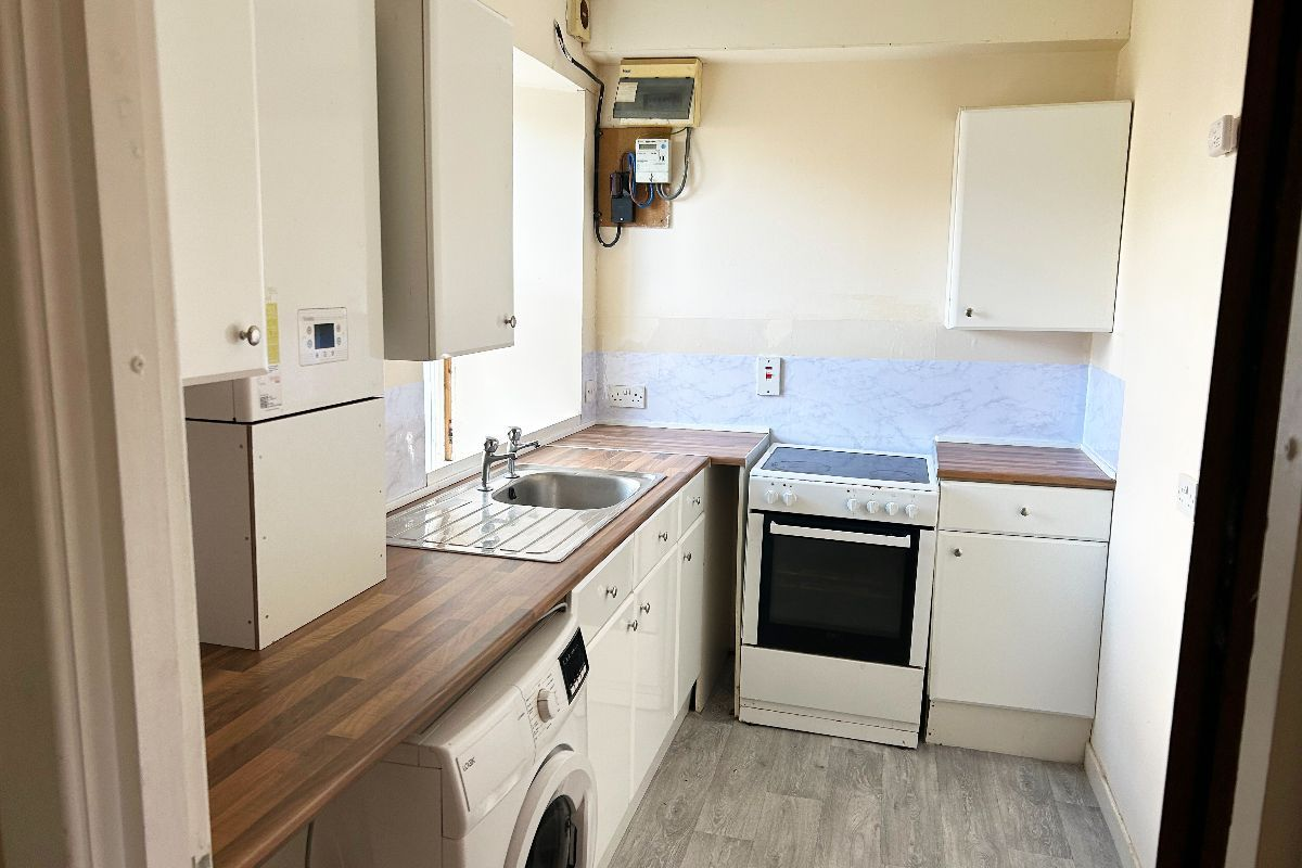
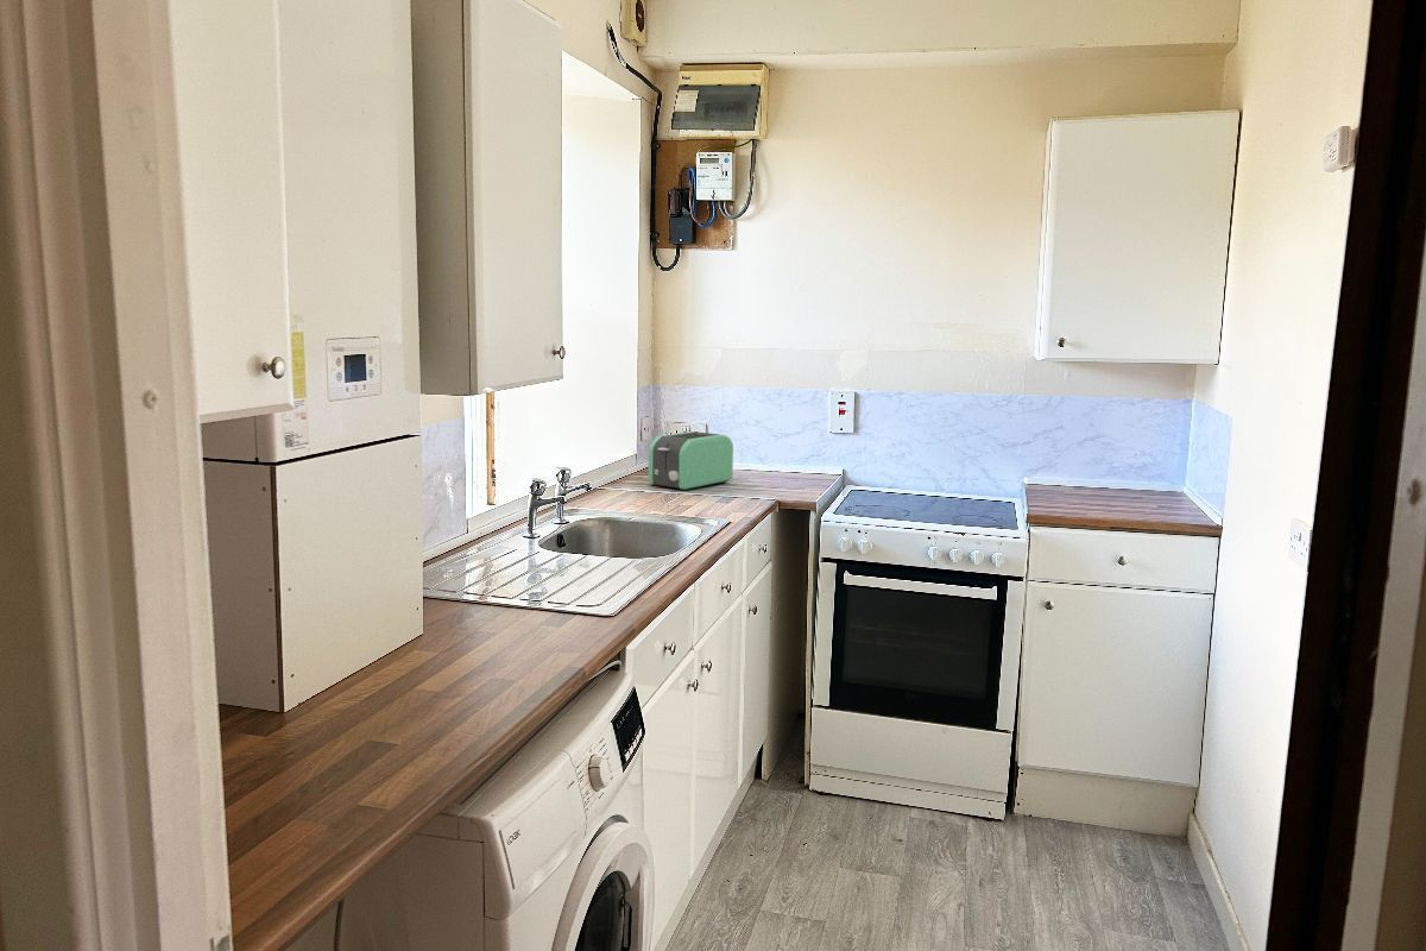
+ toaster [648,430,734,491]
